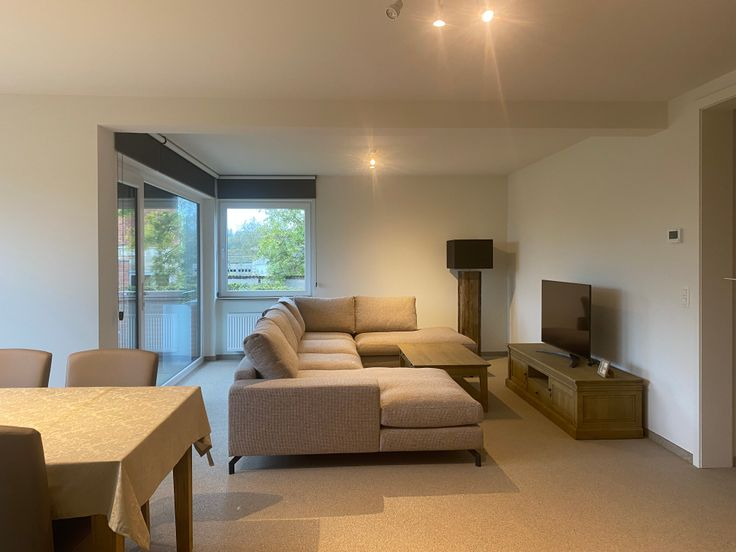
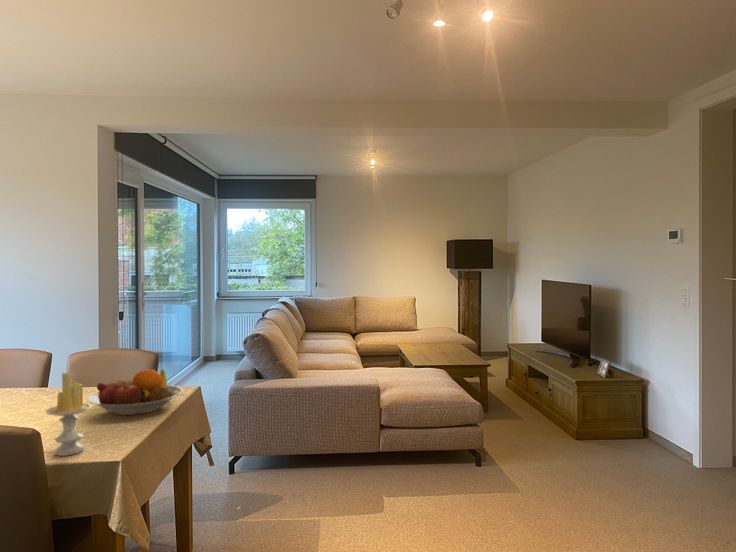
+ fruit bowl [86,367,184,416]
+ candle [44,371,93,457]
